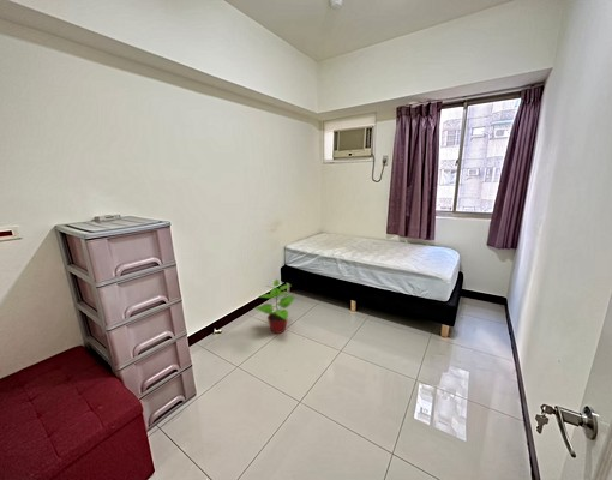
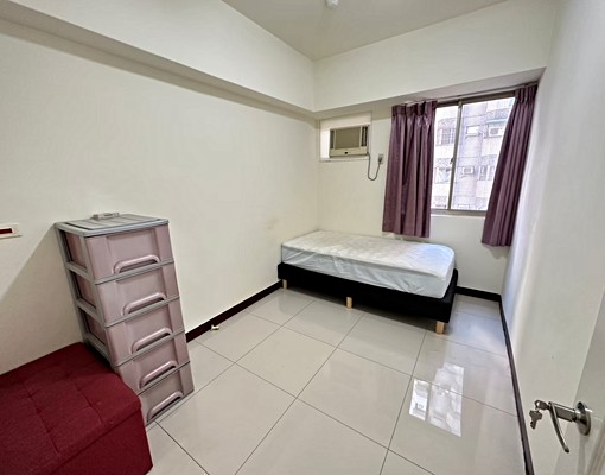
- potted plant [253,278,295,335]
